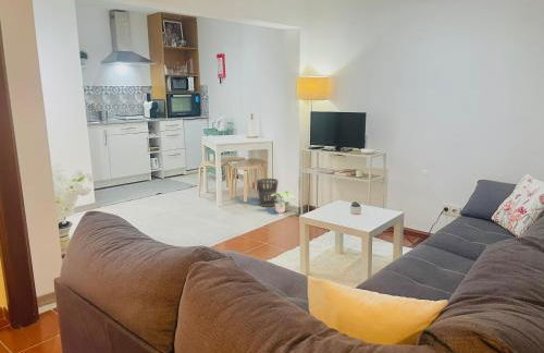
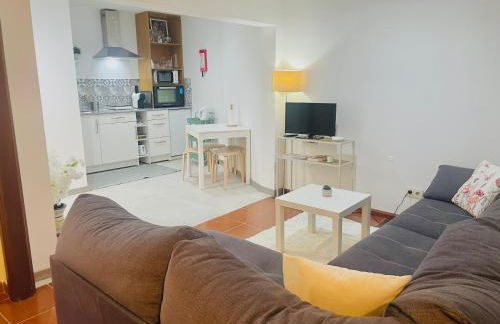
- wastebasket [256,178,280,208]
- potted plant [271,190,297,215]
